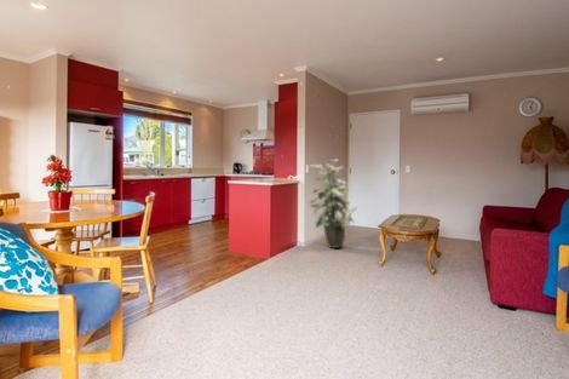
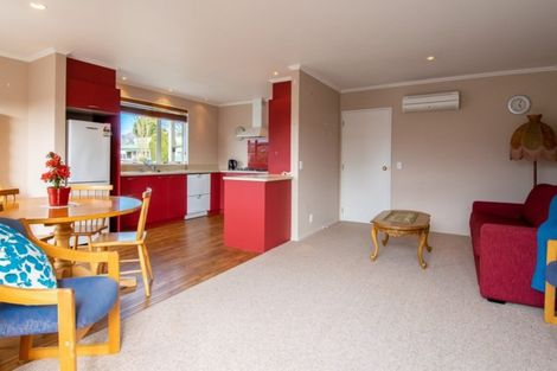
- indoor plant [308,157,358,249]
